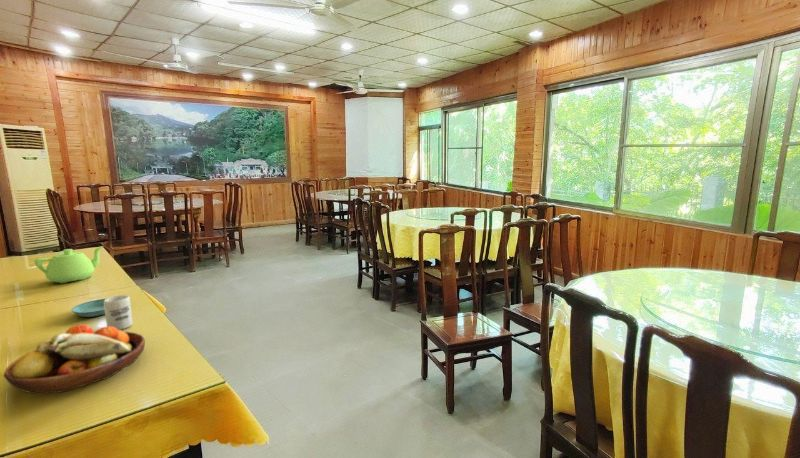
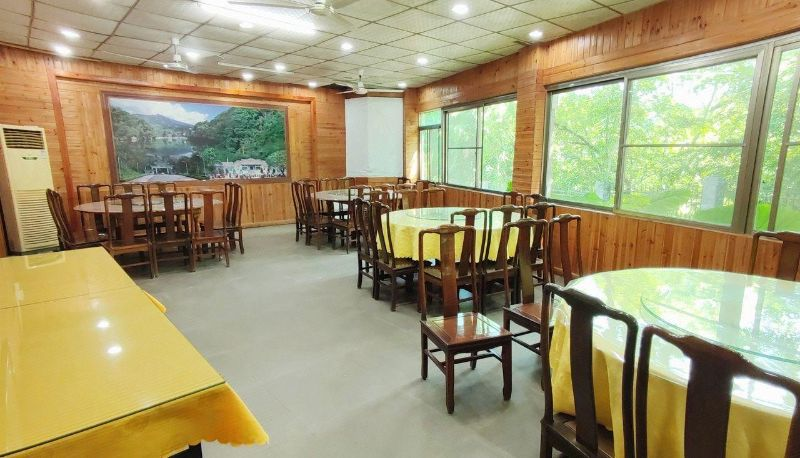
- cup [104,294,133,331]
- fruit bowl [3,324,146,394]
- saucer [70,298,107,318]
- teapot [33,245,104,284]
